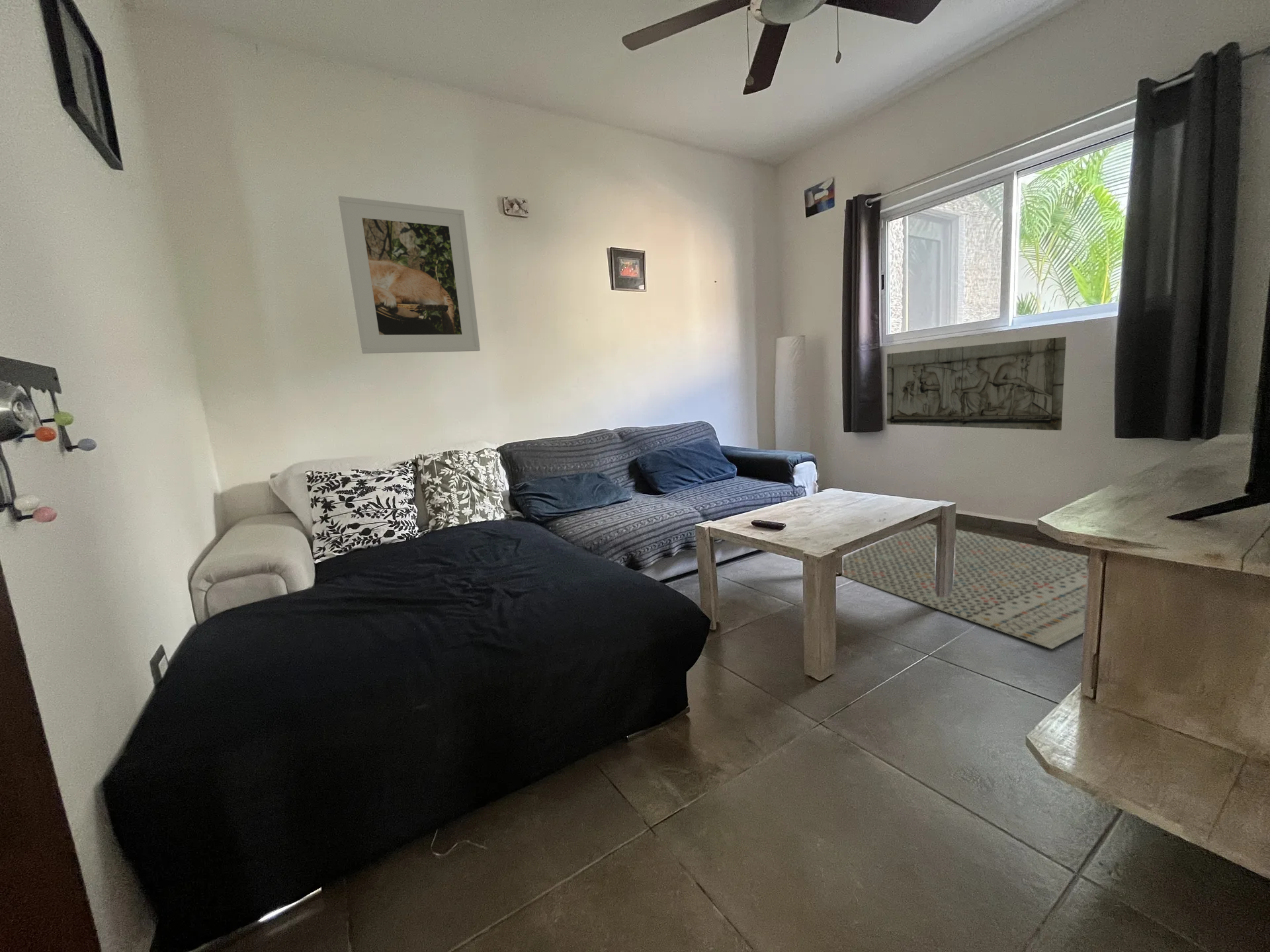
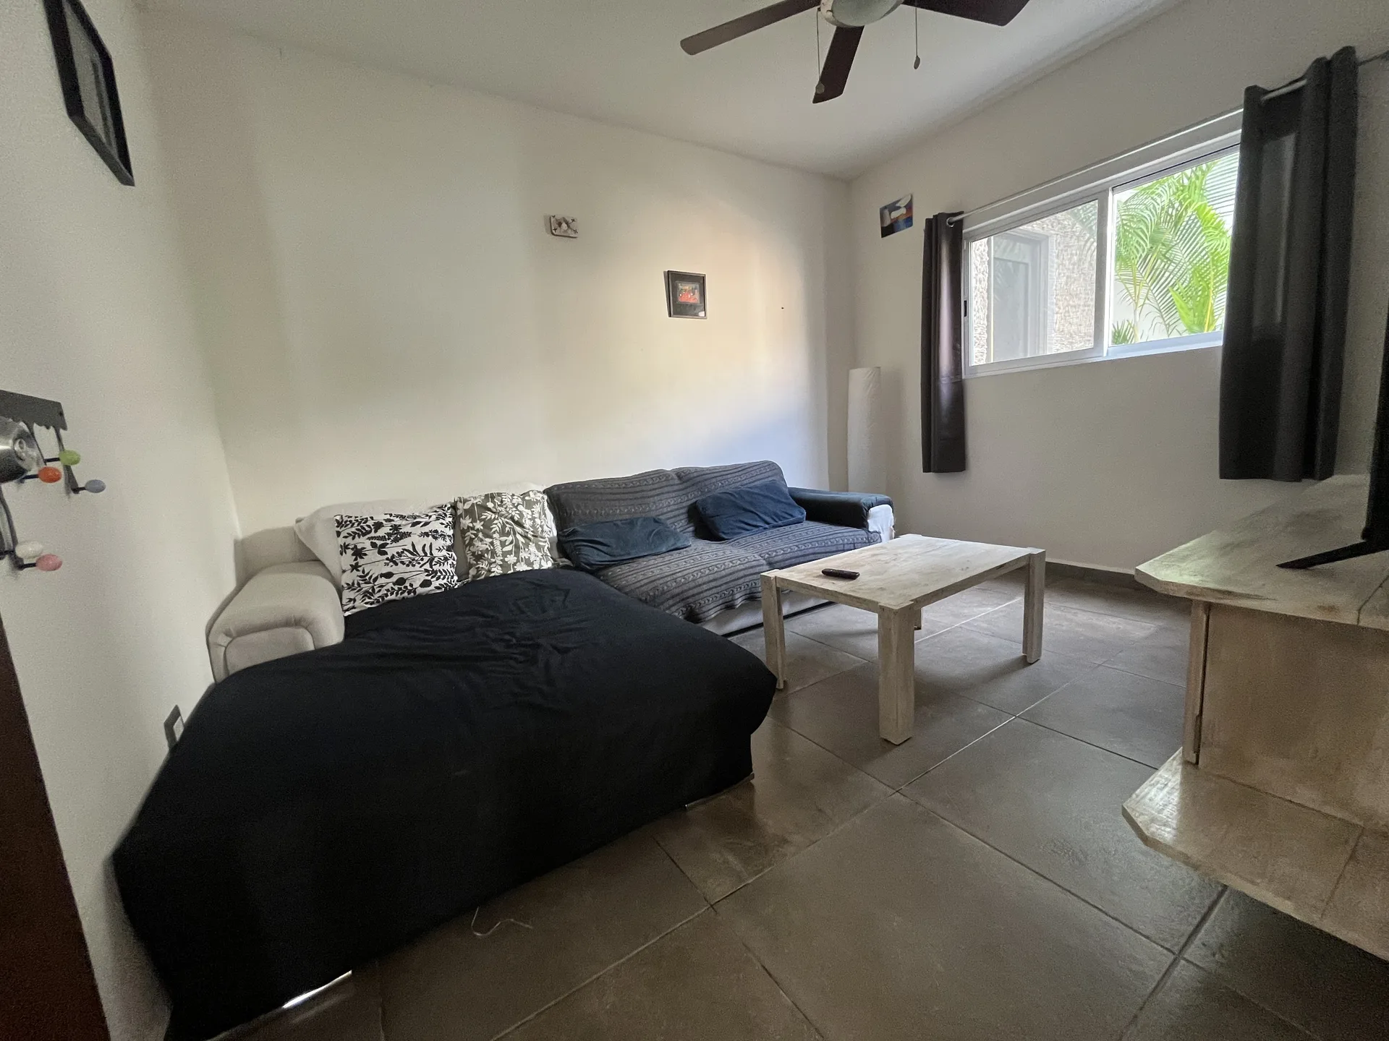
- relief sculpture [886,336,1067,431]
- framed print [338,196,481,354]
- rug [841,523,1089,650]
